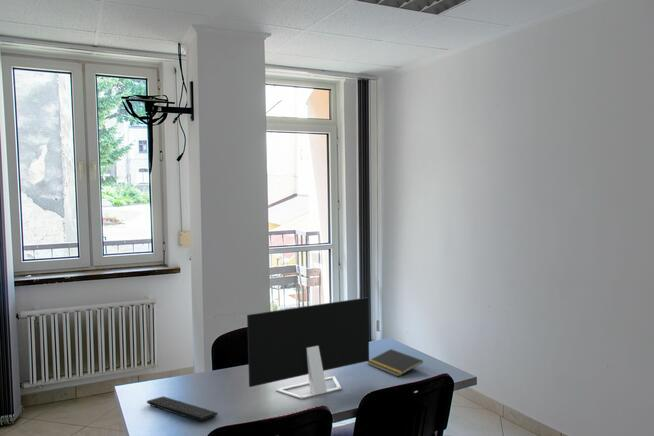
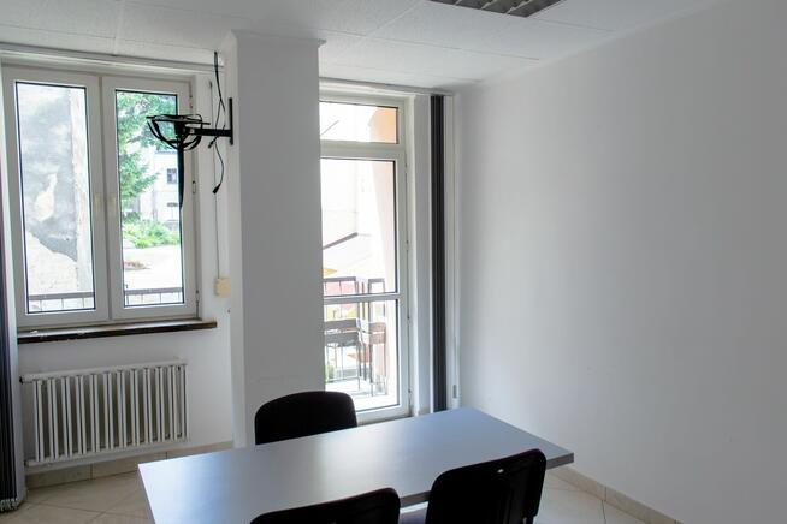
- keyboard [146,395,219,422]
- monitor [246,297,370,400]
- notepad [366,348,424,377]
